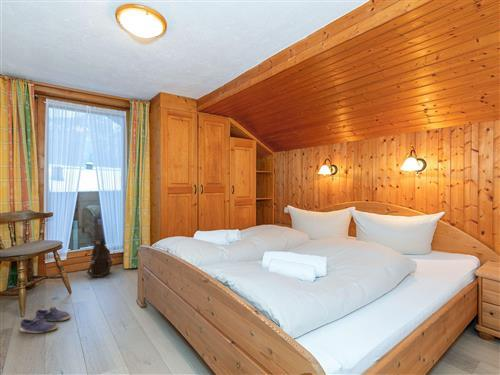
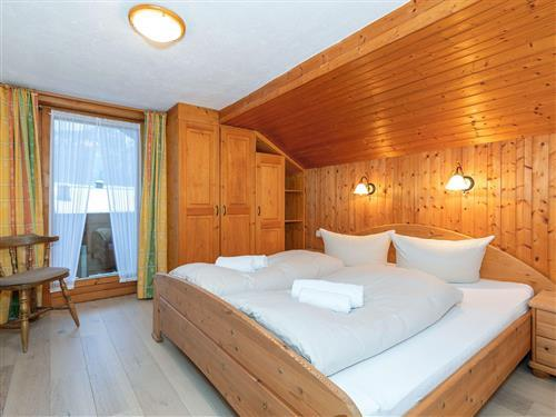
- shoe [19,306,72,334]
- shoulder bag [86,239,113,278]
